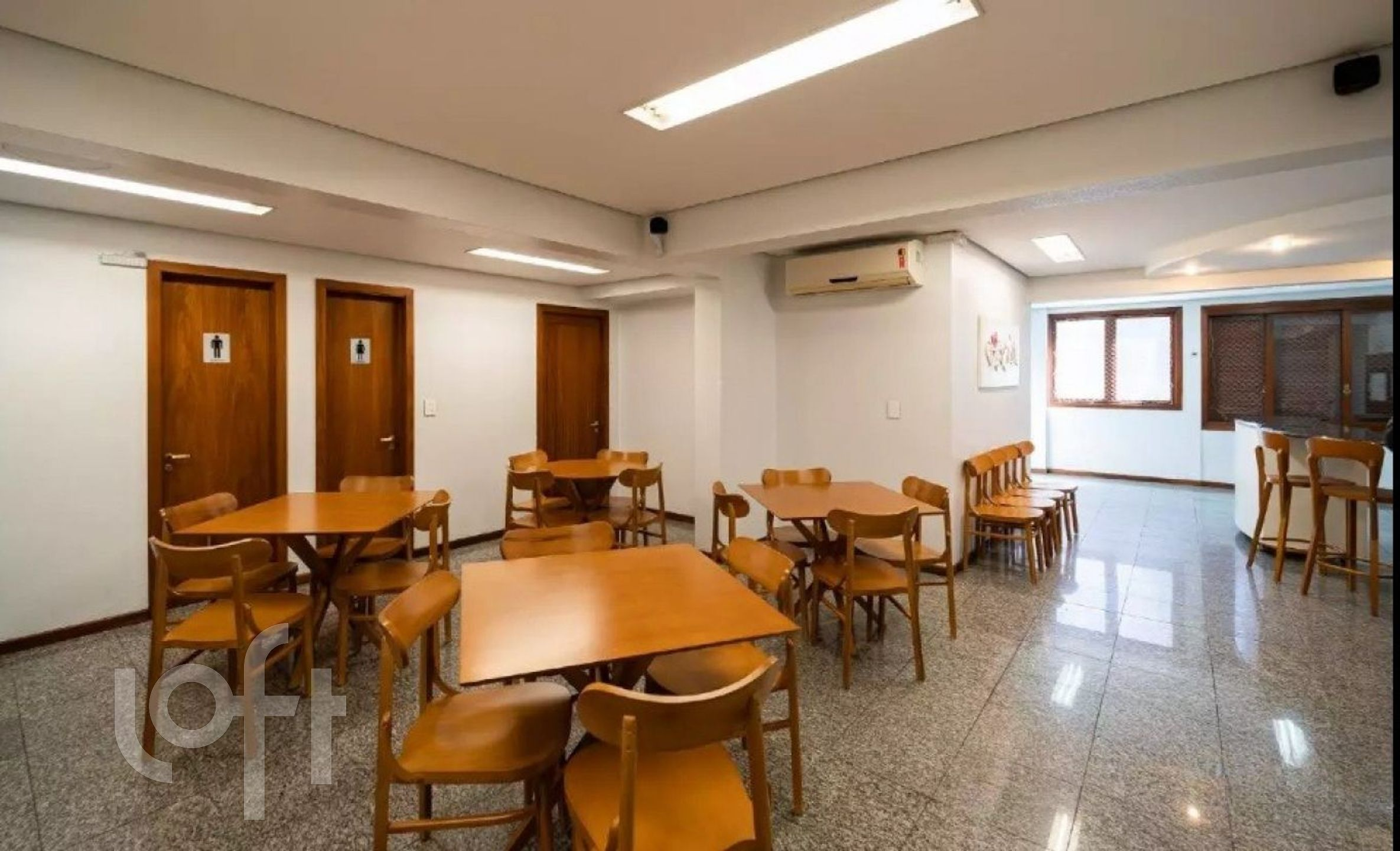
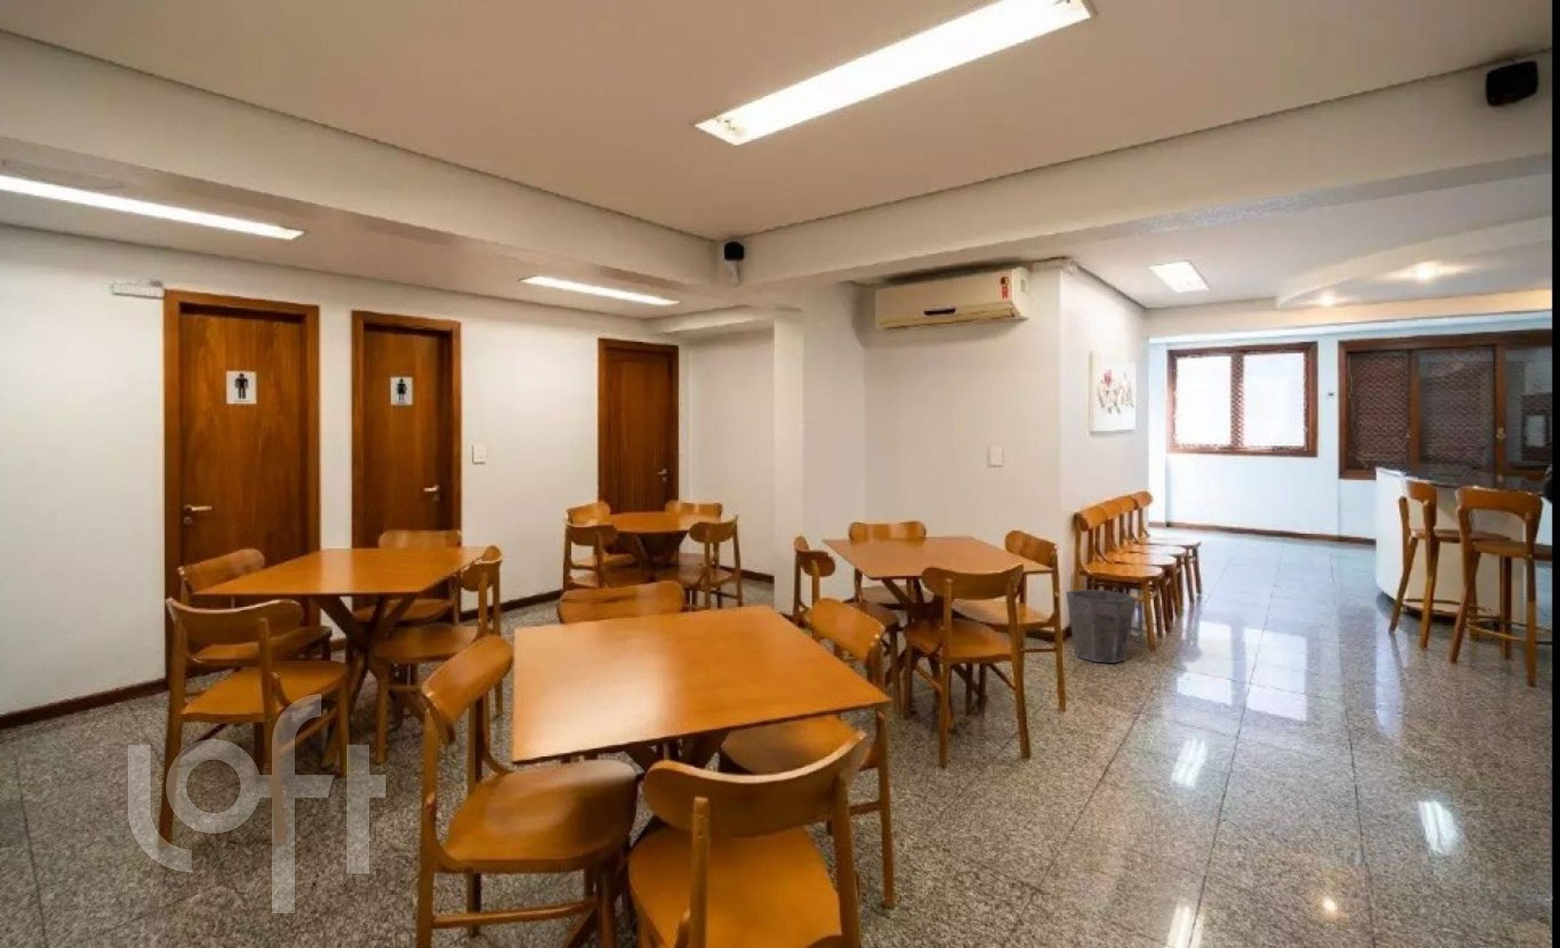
+ waste bin [1065,589,1137,664]
